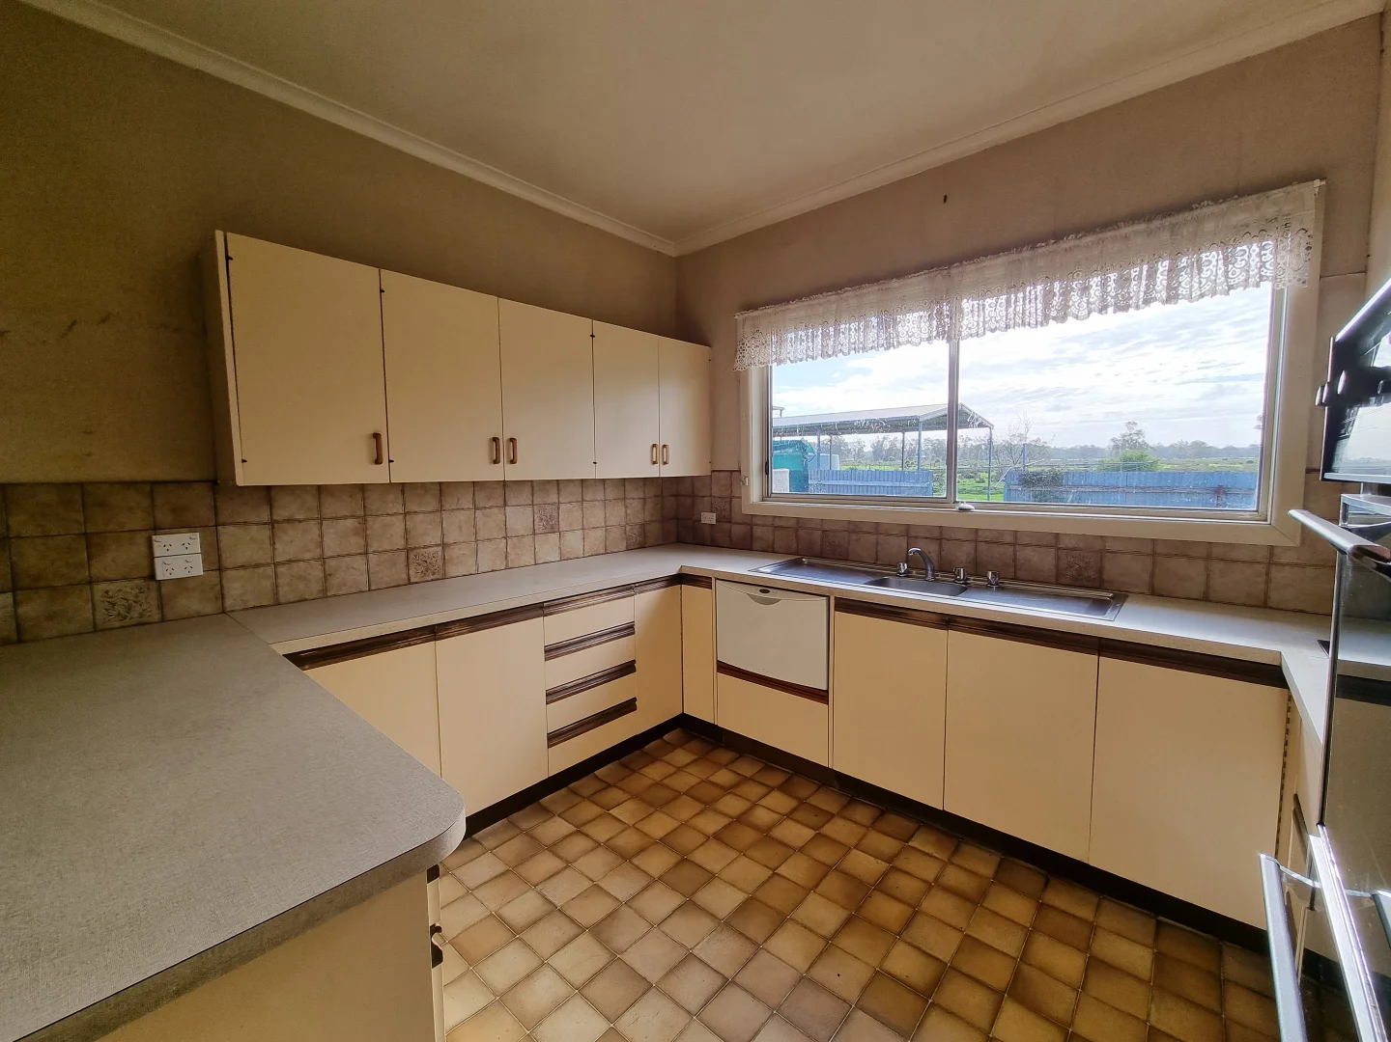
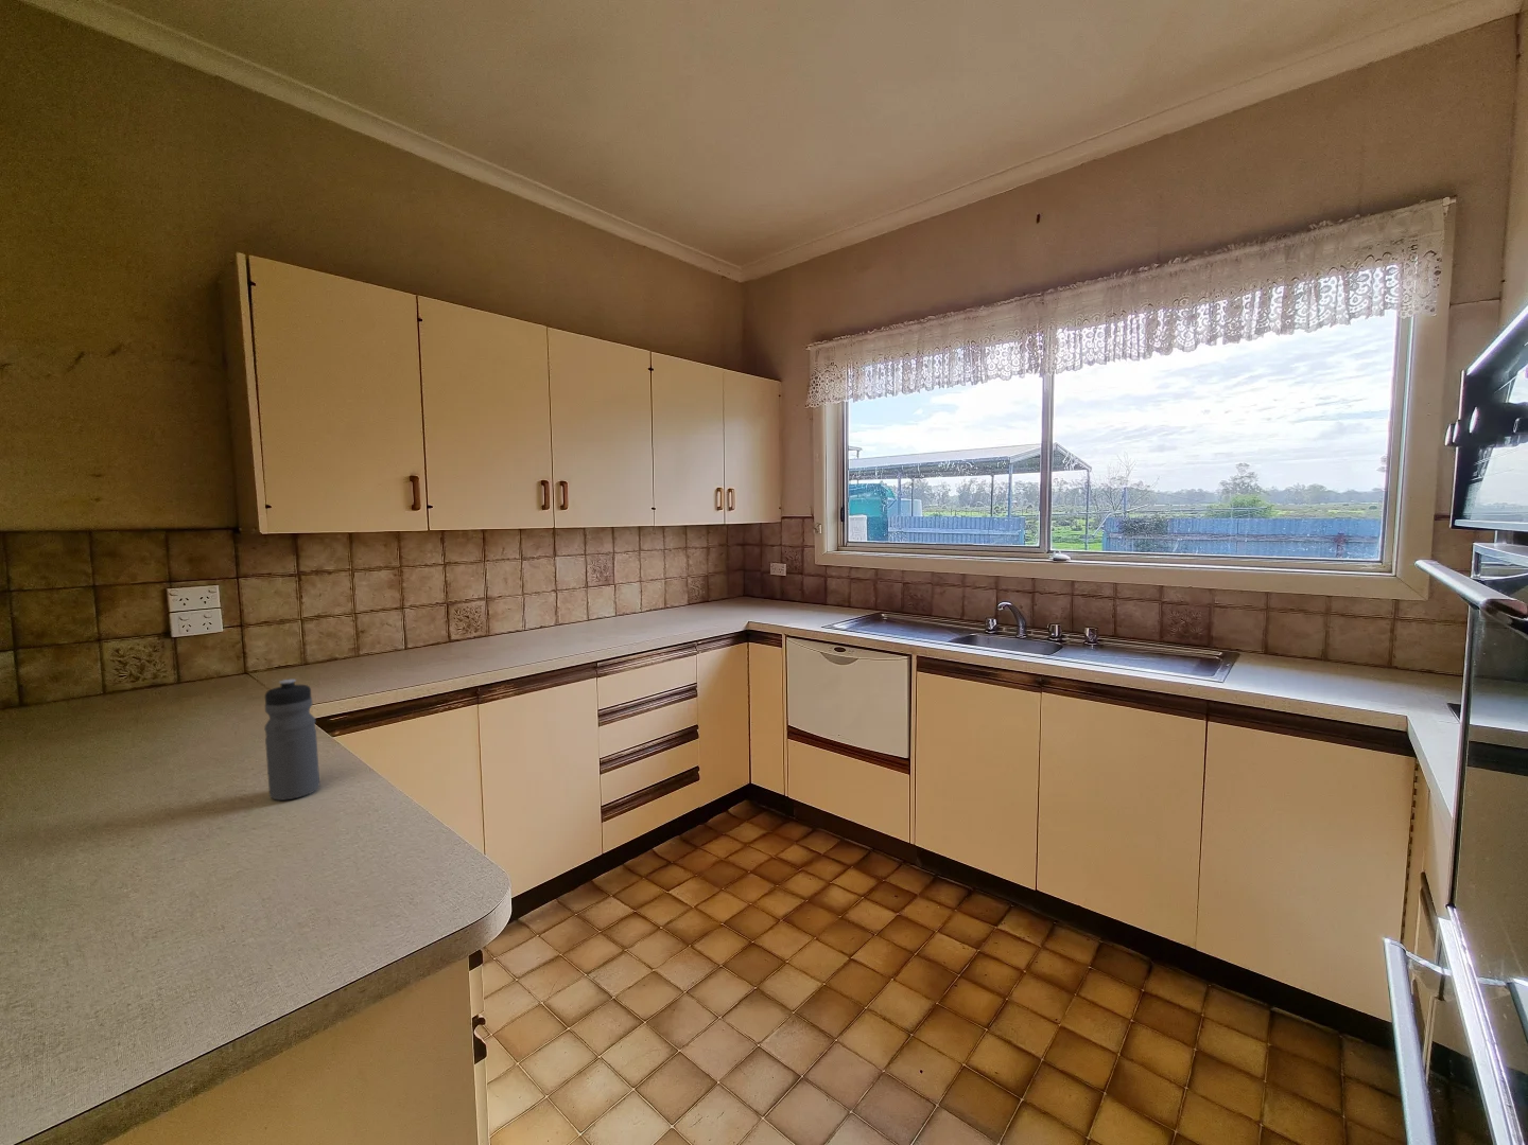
+ water bottle [263,678,320,801]
